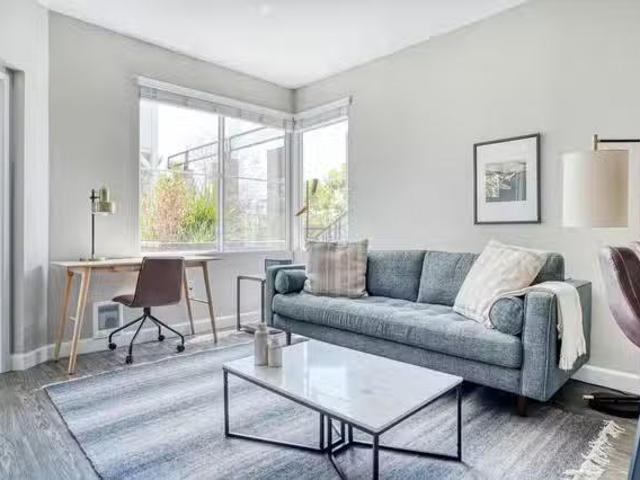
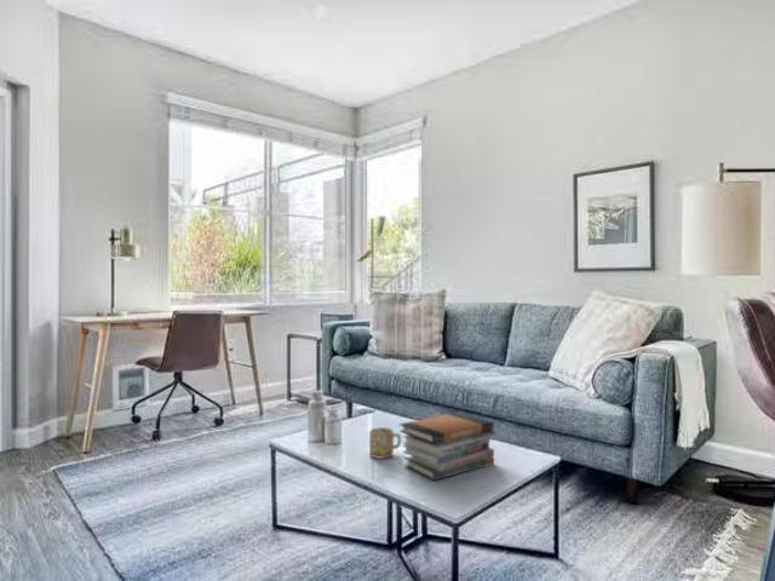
+ book stack [398,412,496,481]
+ mug [368,426,402,460]
